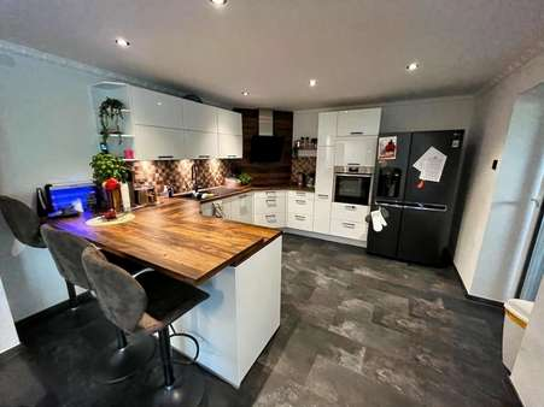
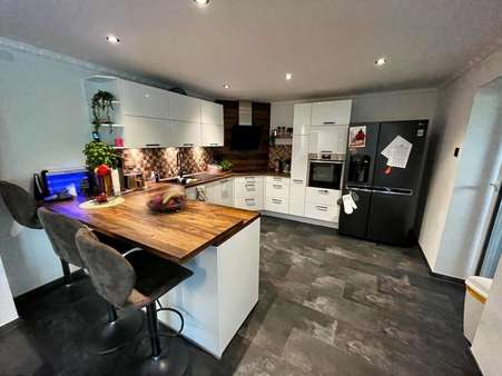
+ fruit basket [145,190,189,212]
